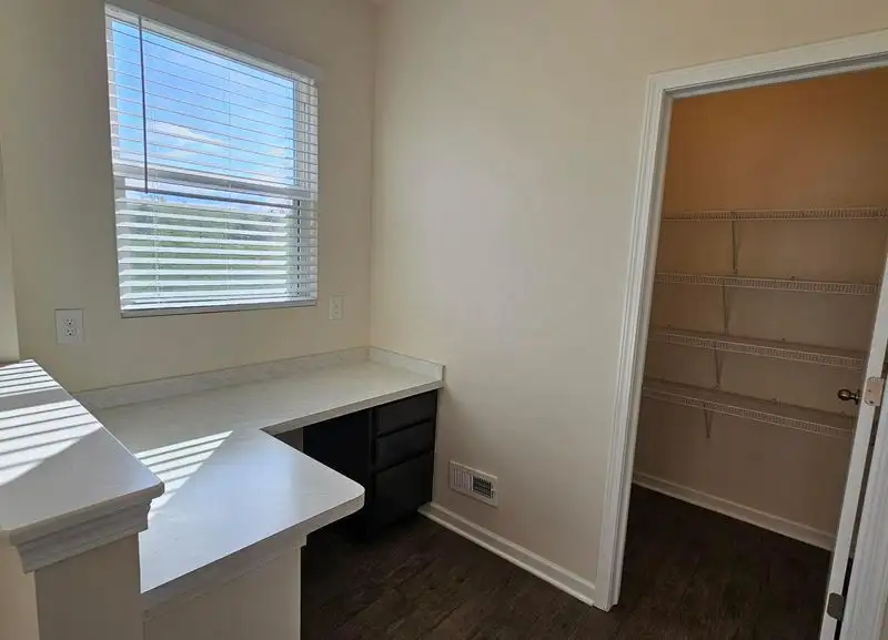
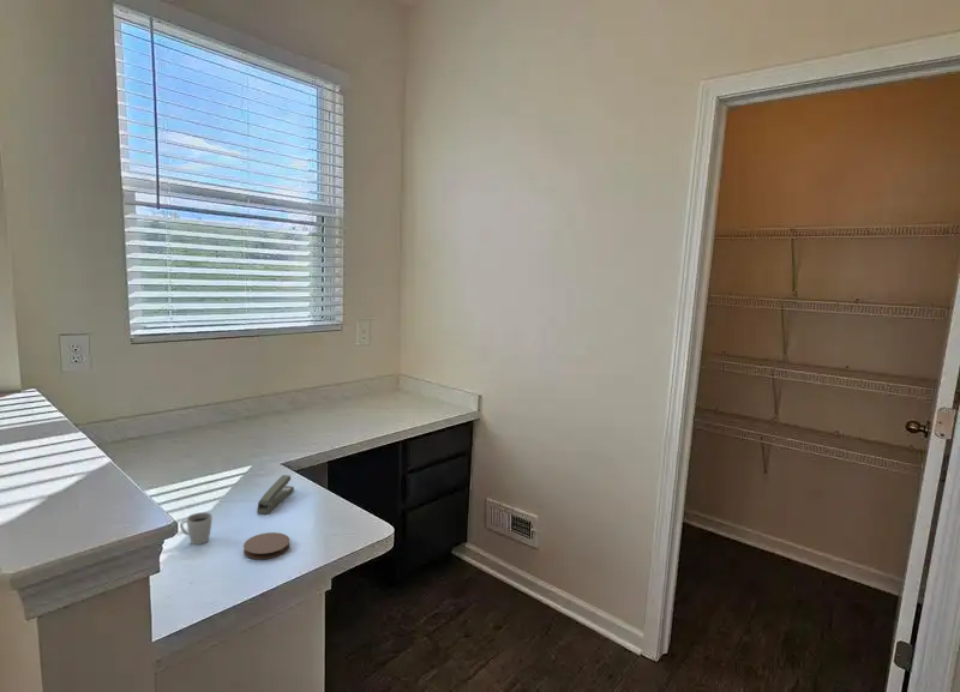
+ cup [179,510,214,546]
+ coaster [242,531,290,560]
+ stapler [256,474,295,515]
